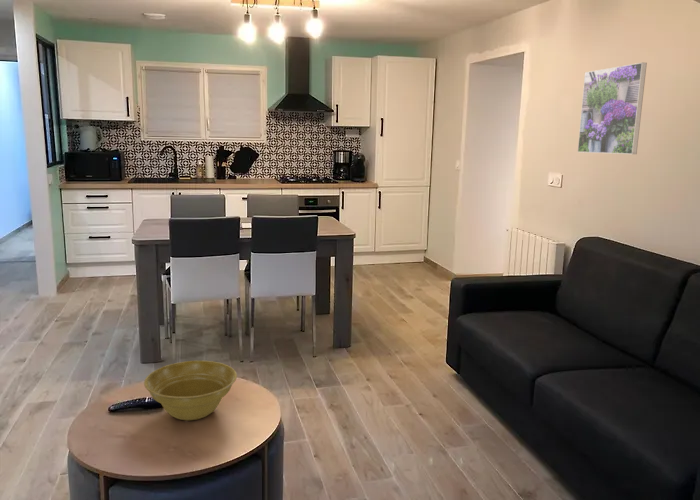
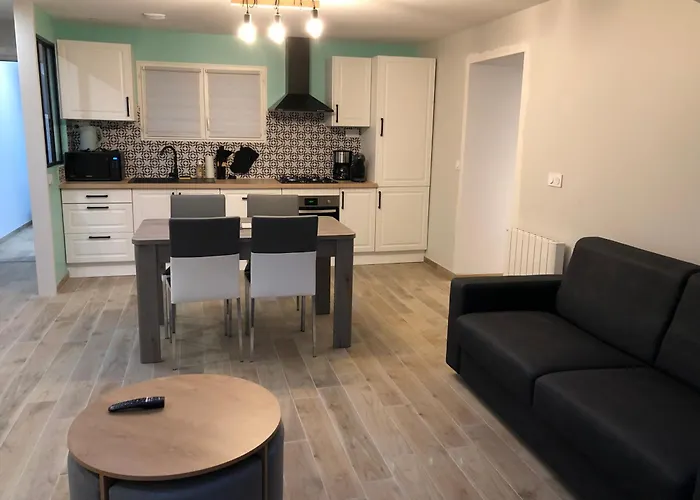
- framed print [577,61,648,155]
- planter bowl [143,360,238,421]
